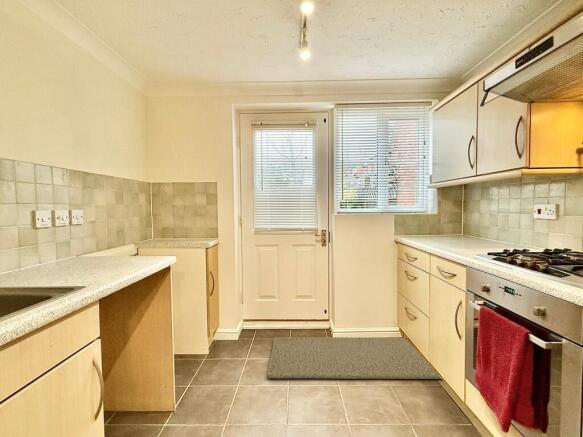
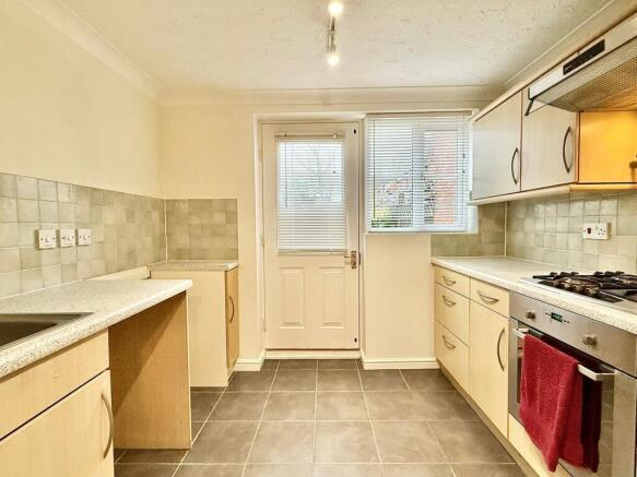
- rug [266,336,442,380]
